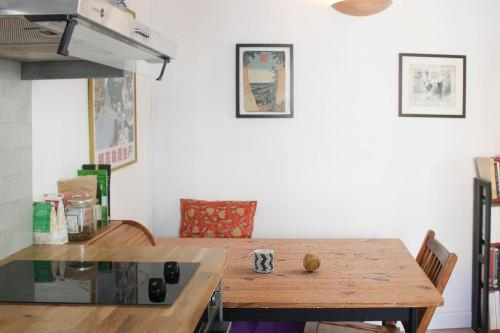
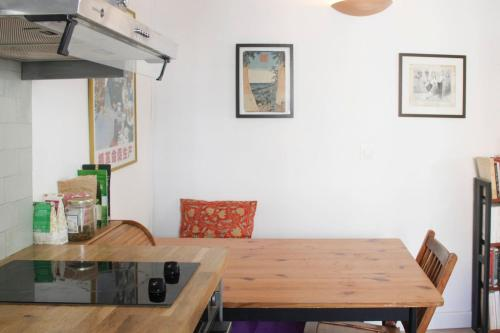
- fruit [302,252,321,272]
- cup [246,248,275,274]
